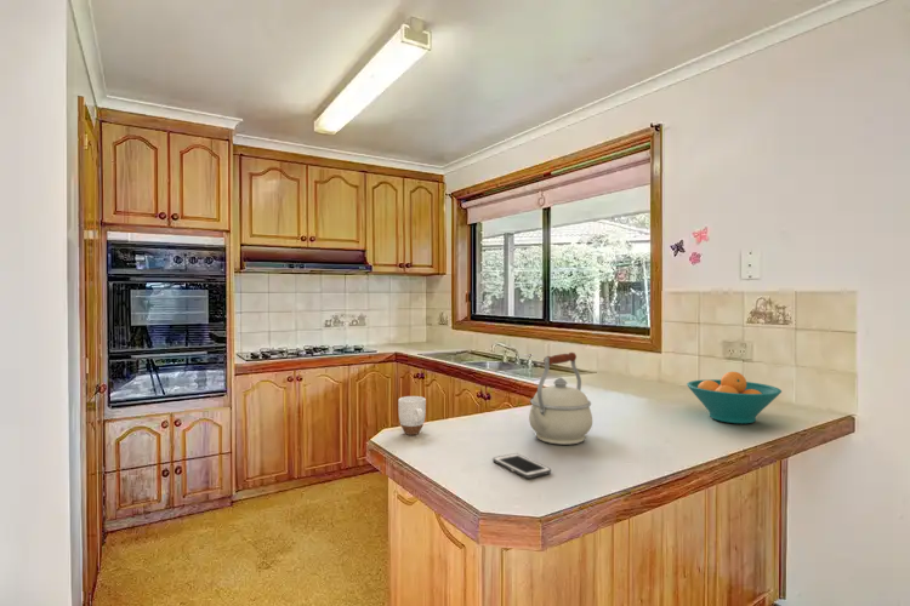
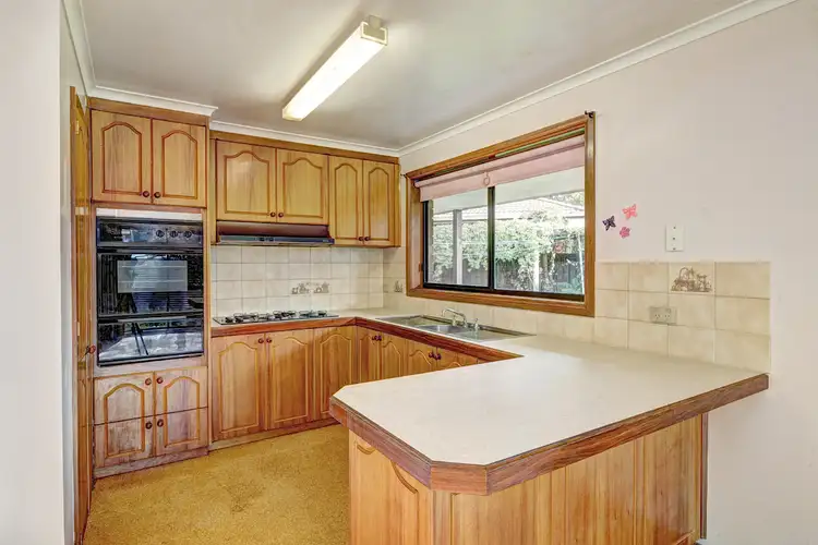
- kettle [528,351,593,446]
- mug [397,395,427,436]
- fruit bowl [686,371,783,424]
- cell phone [491,452,552,480]
